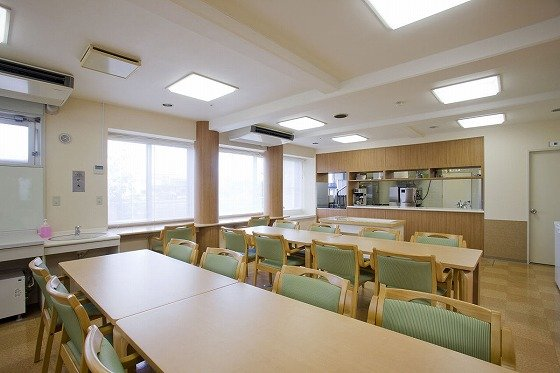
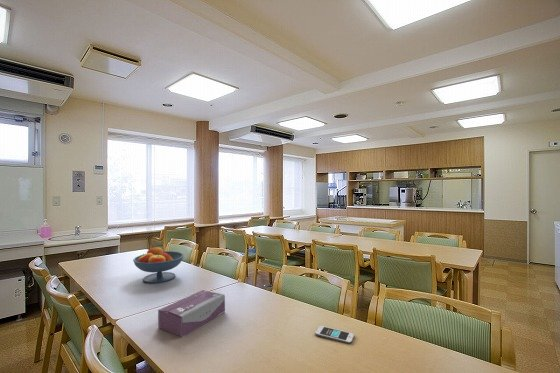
+ fruit bowl [132,246,185,284]
+ tissue box [157,289,226,338]
+ smartphone [314,325,355,345]
